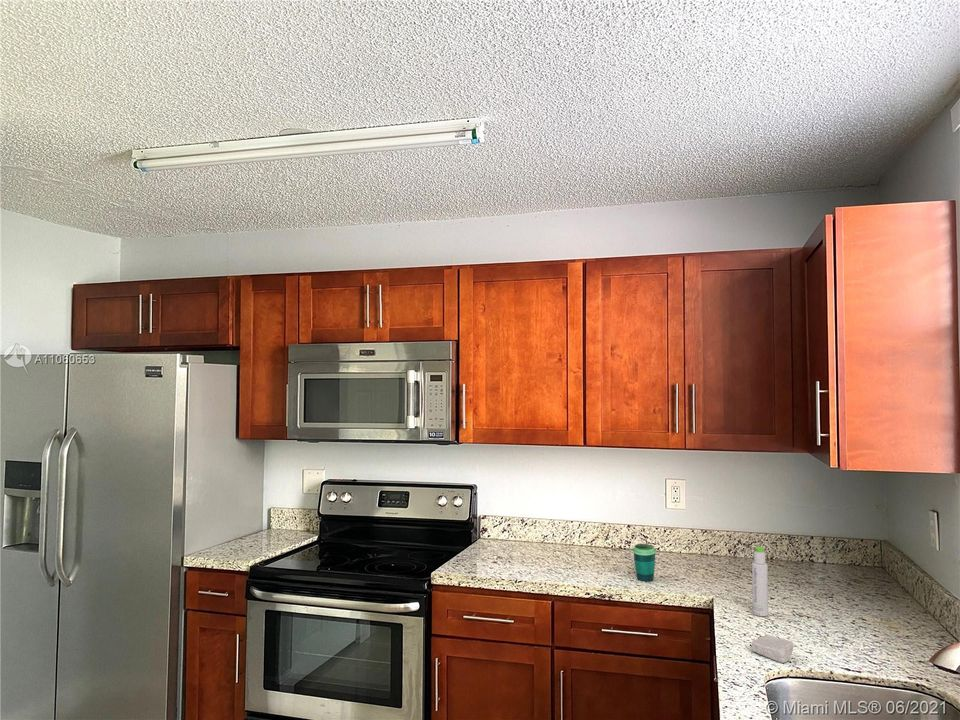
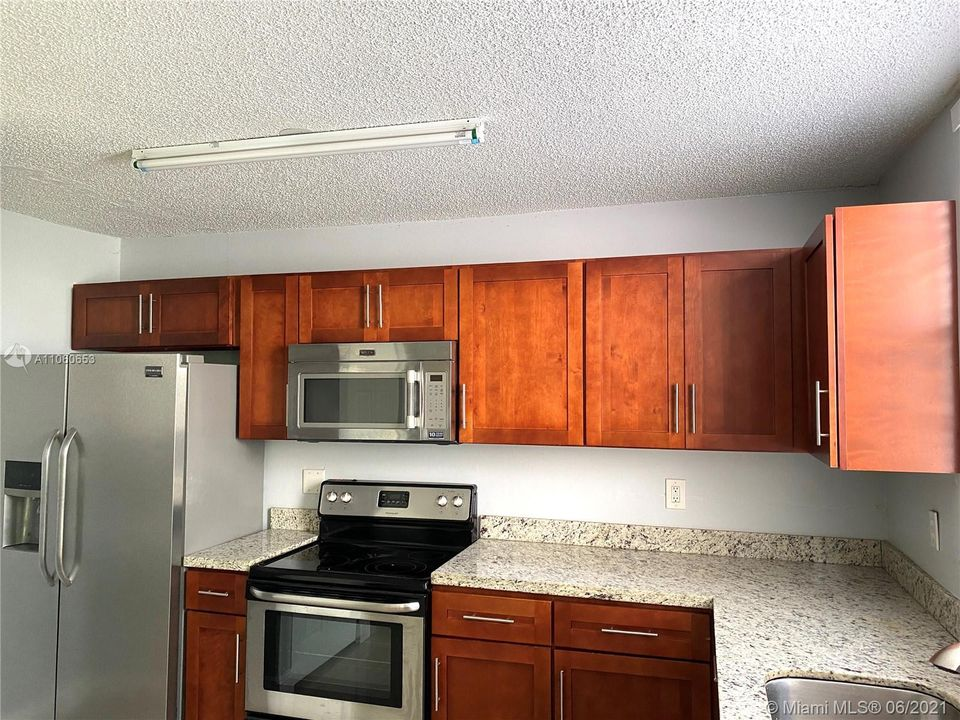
- cup [632,543,657,582]
- bottle [751,546,769,617]
- soap bar [750,634,794,664]
